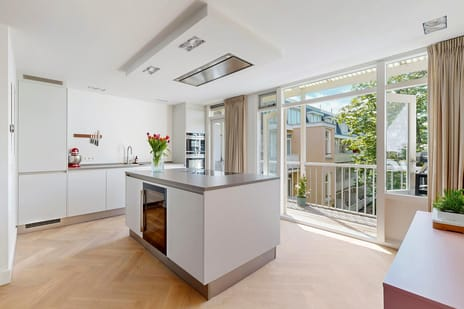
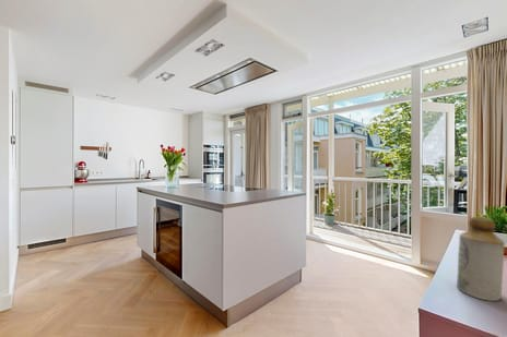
+ bottle [456,215,506,302]
